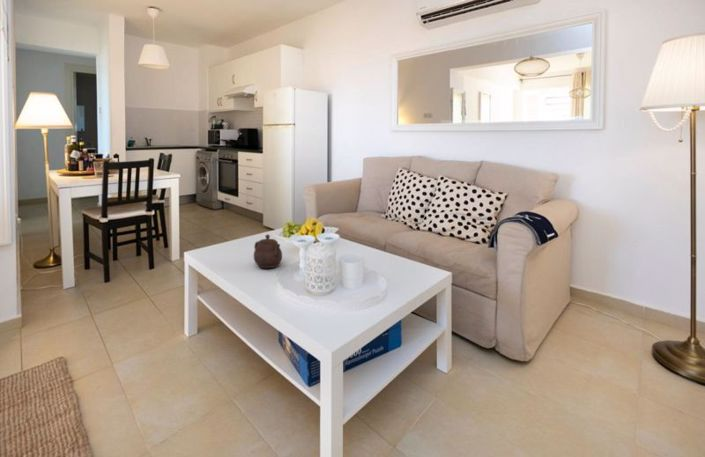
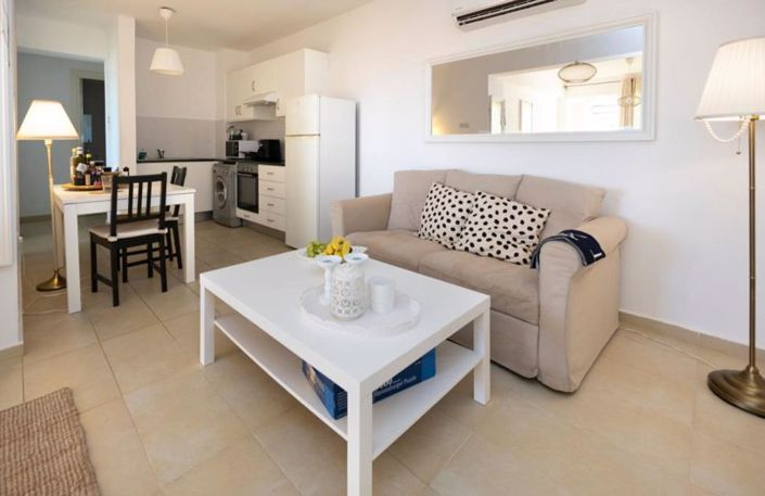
- teapot [253,233,283,269]
